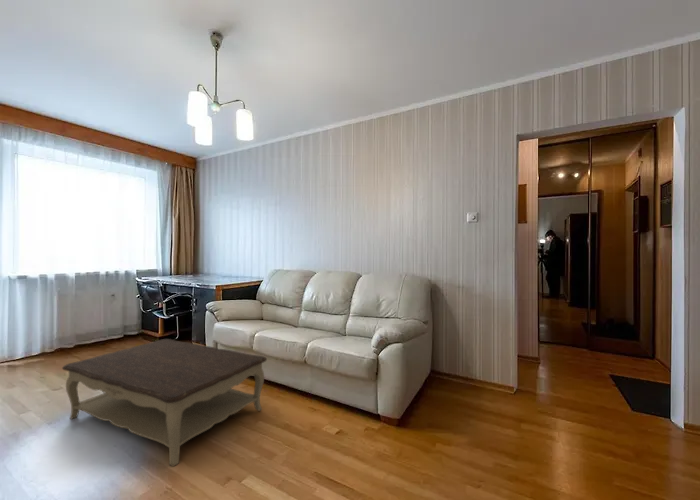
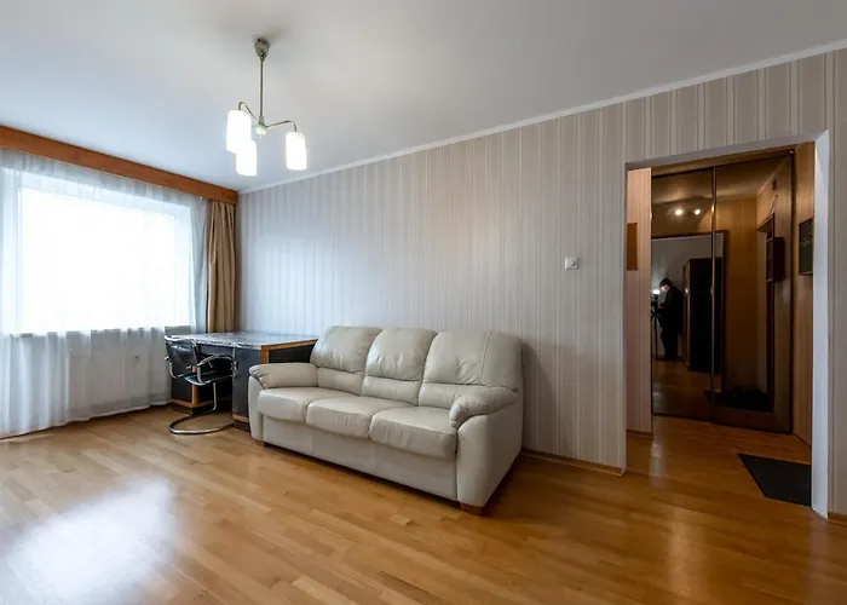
- coffee table [61,338,268,467]
